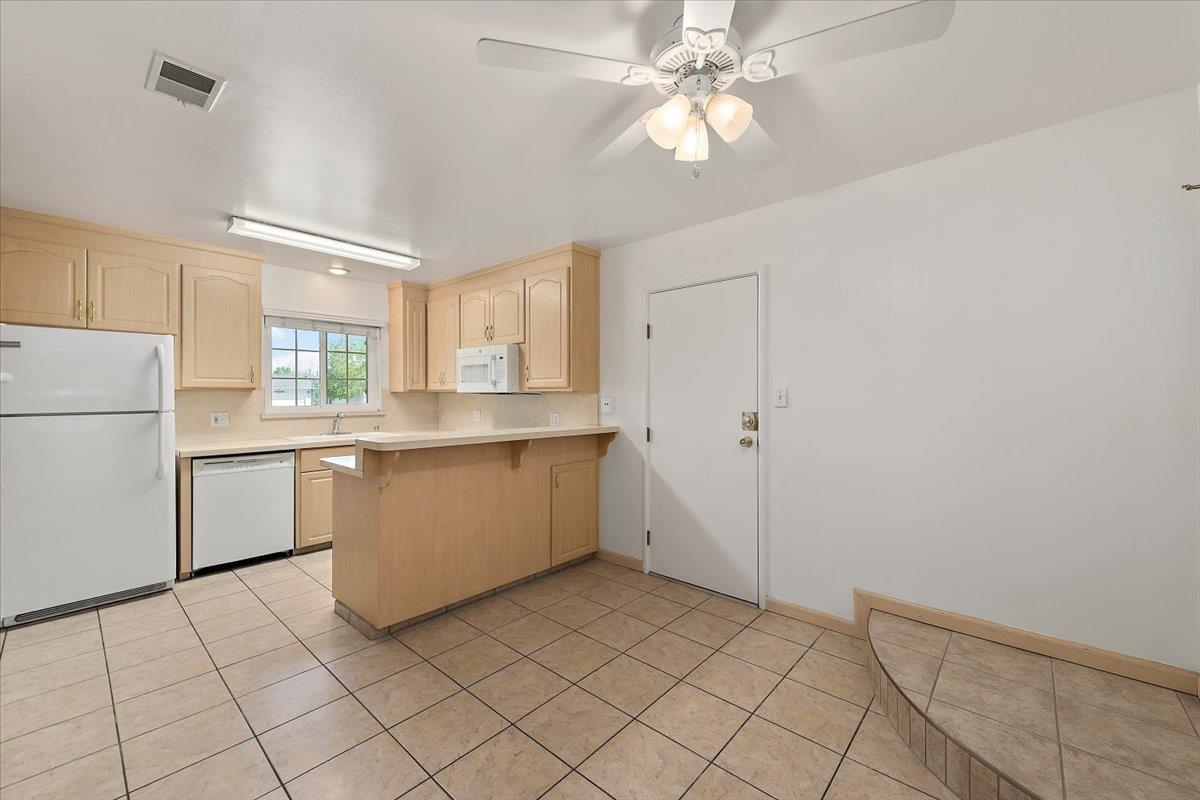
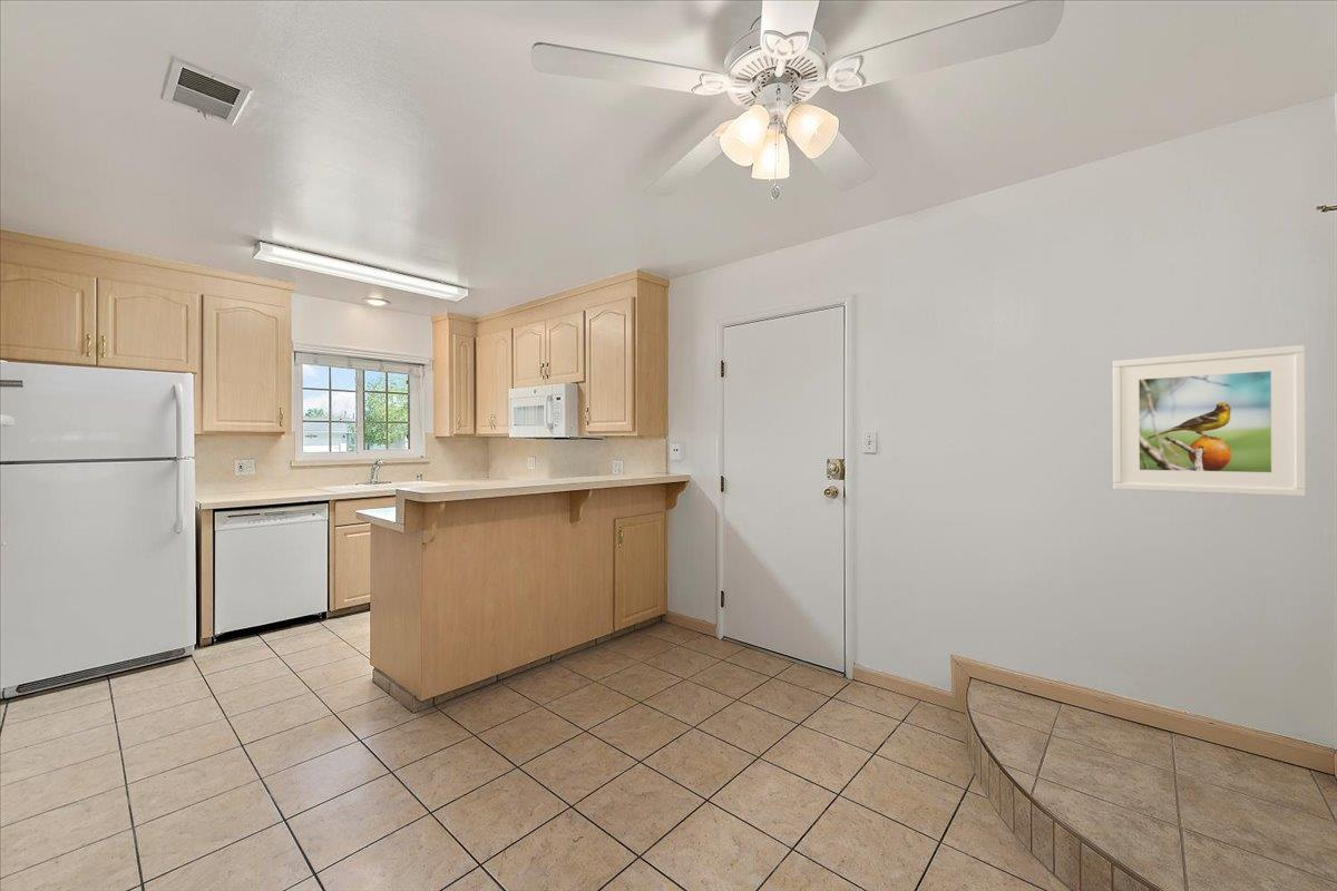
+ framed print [1112,344,1307,498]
